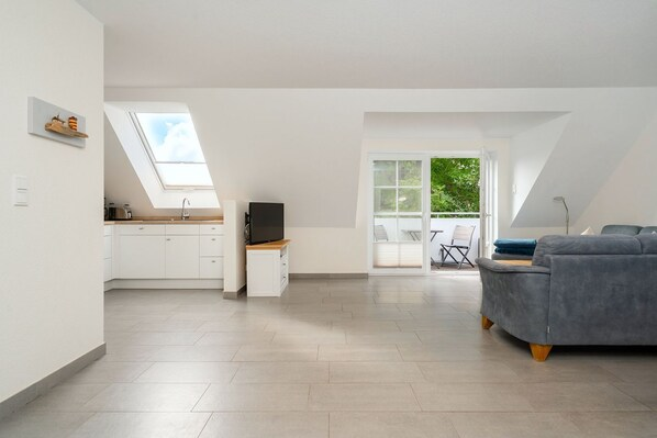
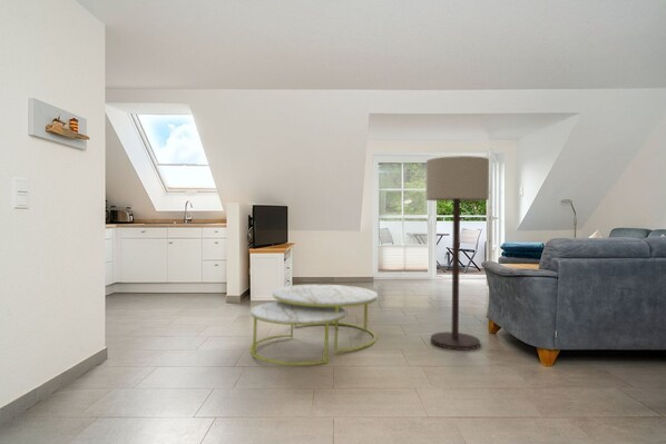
+ coffee table [249,284,379,366]
+ floor lamp [424,155,490,351]
